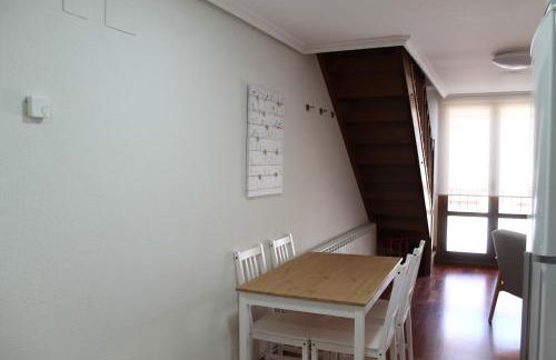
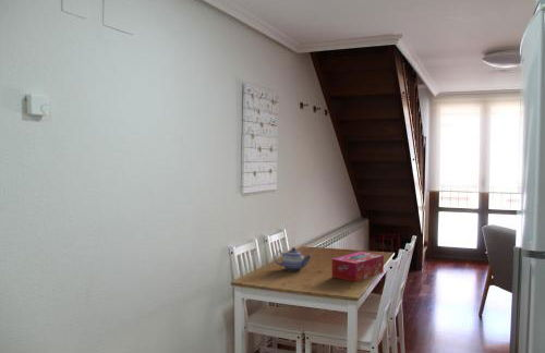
+ tissue box [330,251,385,283]
+ teapot [274,246,312,272]
